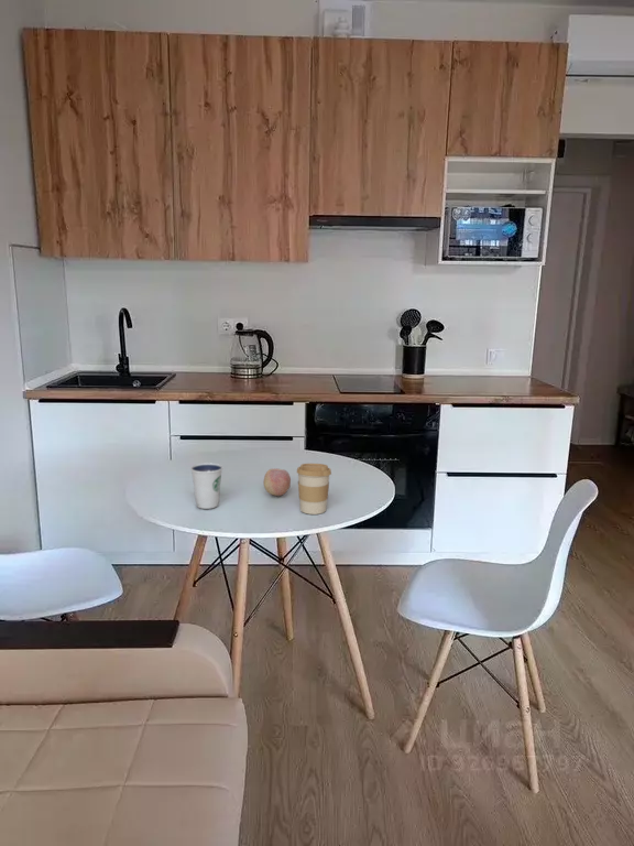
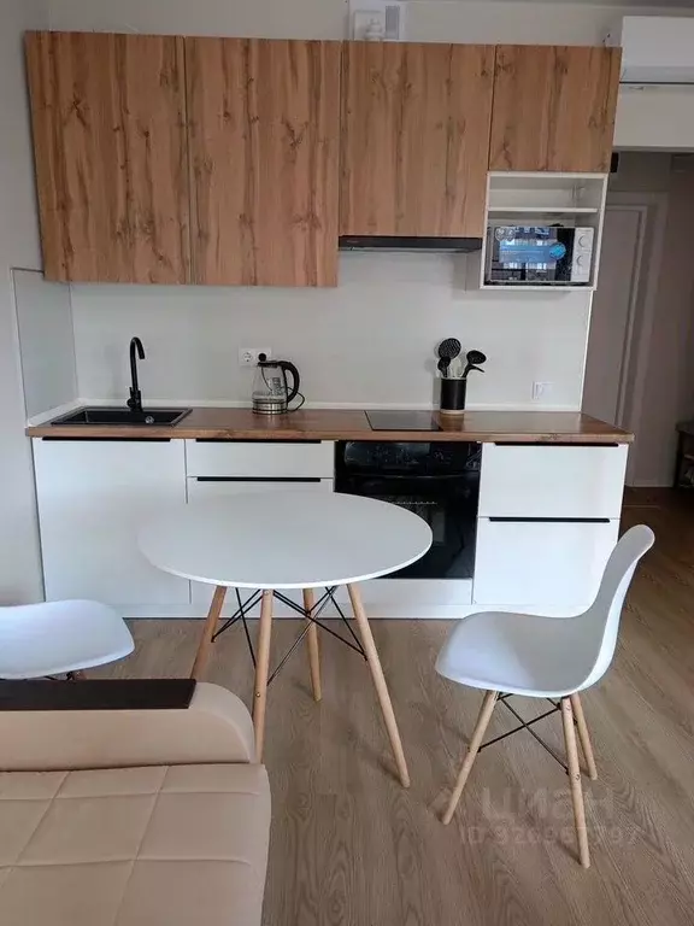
- dixie cup [189,462,223,510]
- fruit [262,467,292,497]
- coffee cup [296,463,332,516]
